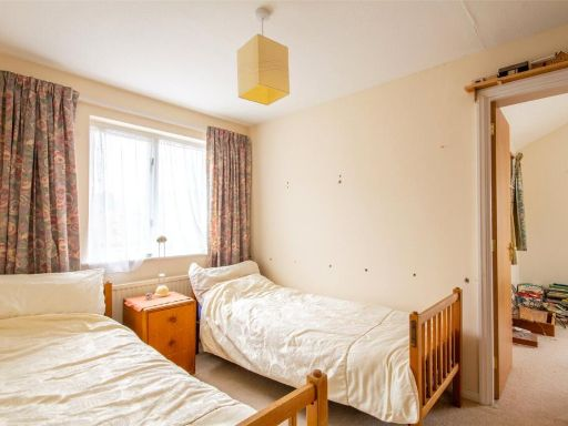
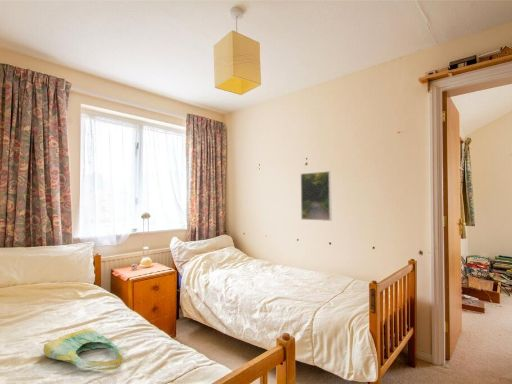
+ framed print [300,170,333,222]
+ tote bag [43,327,123,371]
